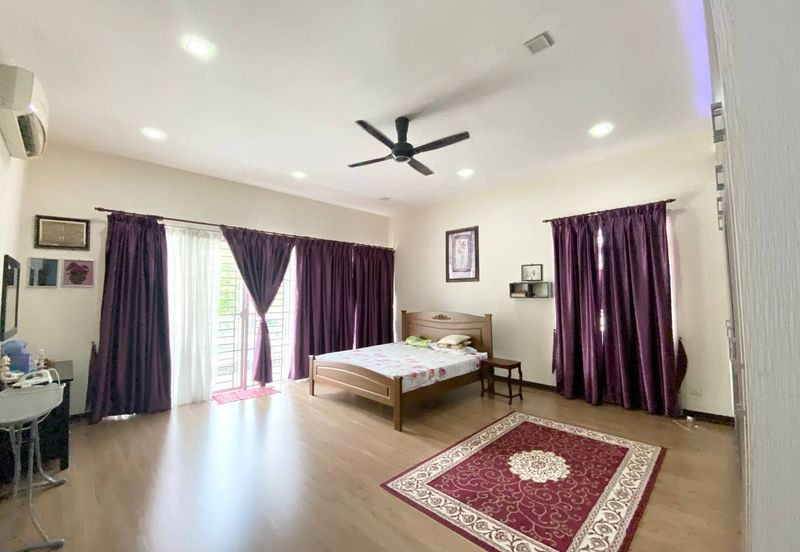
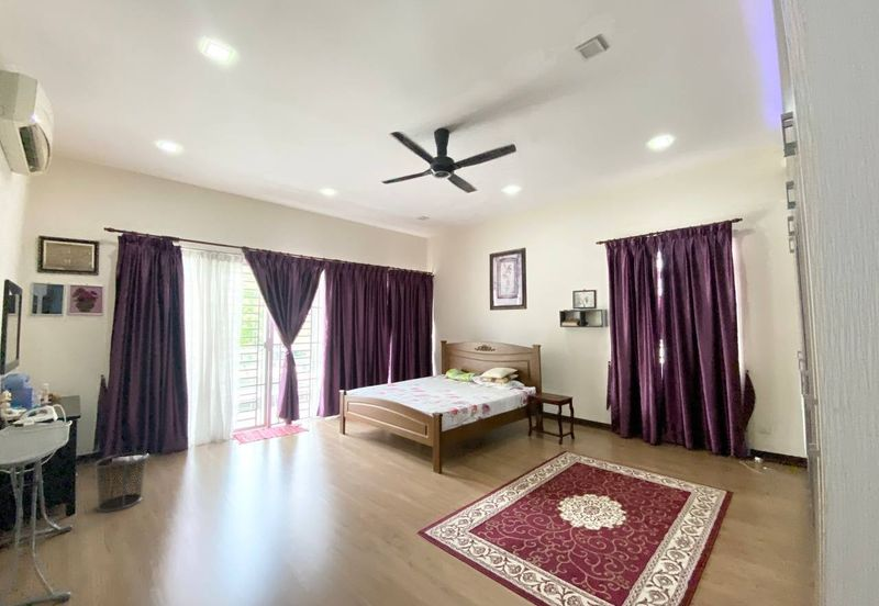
+ waste bin [93,451,148,513]
